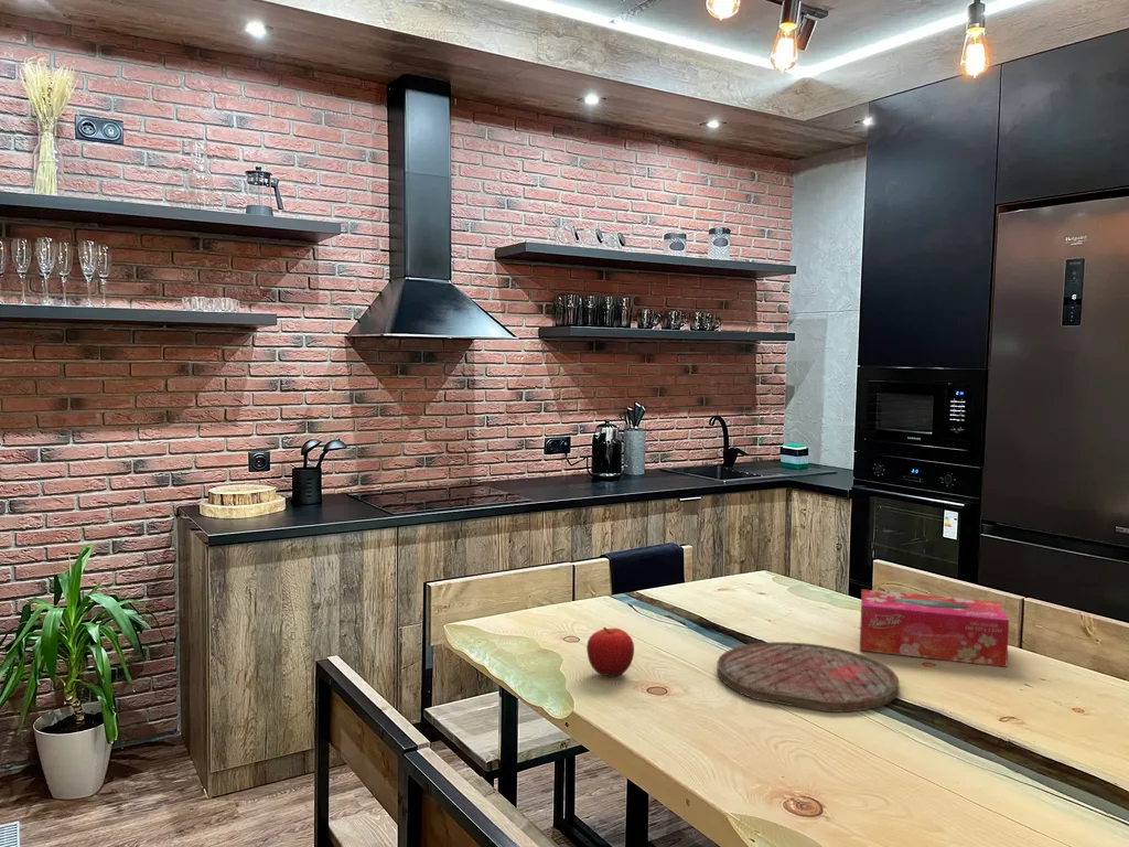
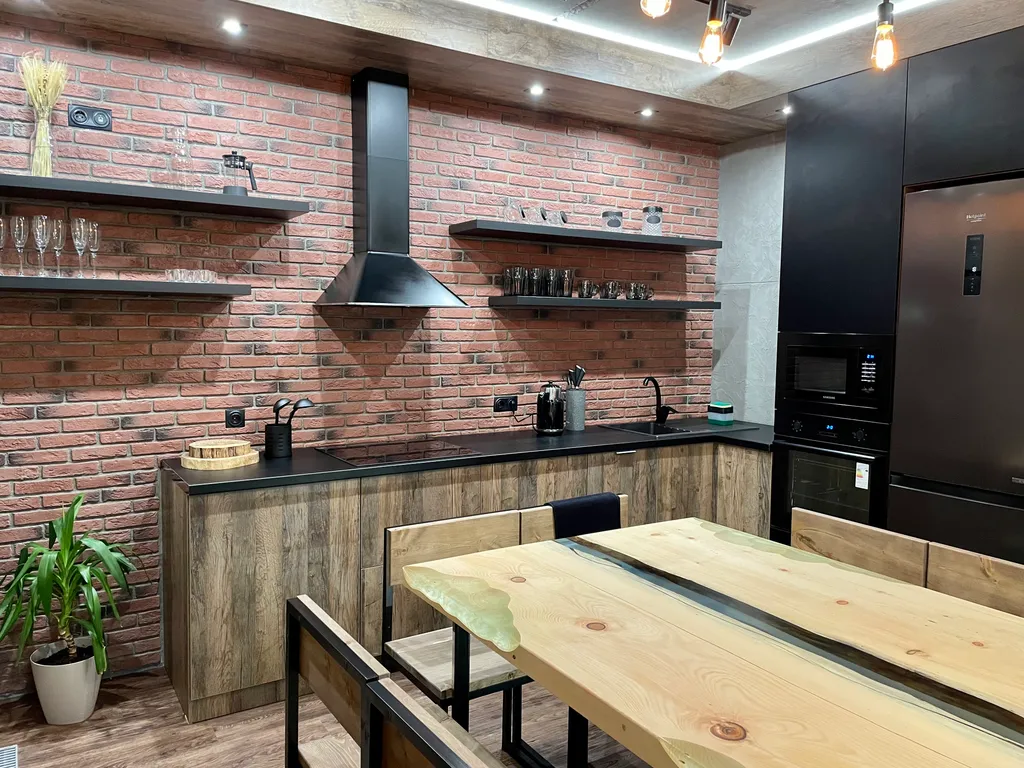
- cutting board [717,641,900,714]
- tissue box [859,588,1010,668]
- fruit [585,626,635,678]
